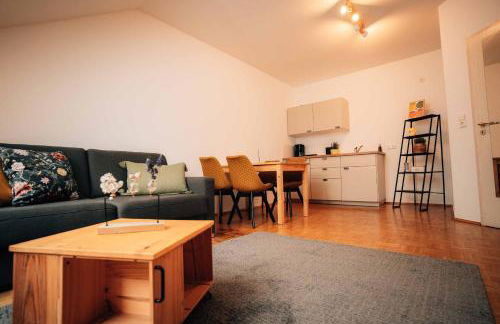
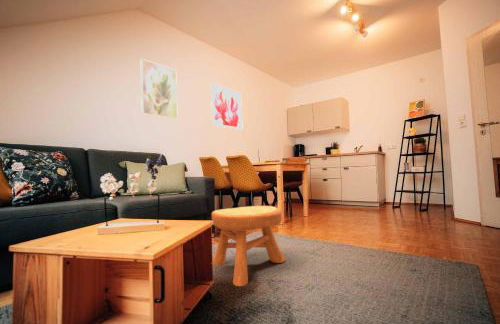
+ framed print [139,58,179,120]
+ wall art [210,82,244,131]
+ stool [211,205,286,287]
